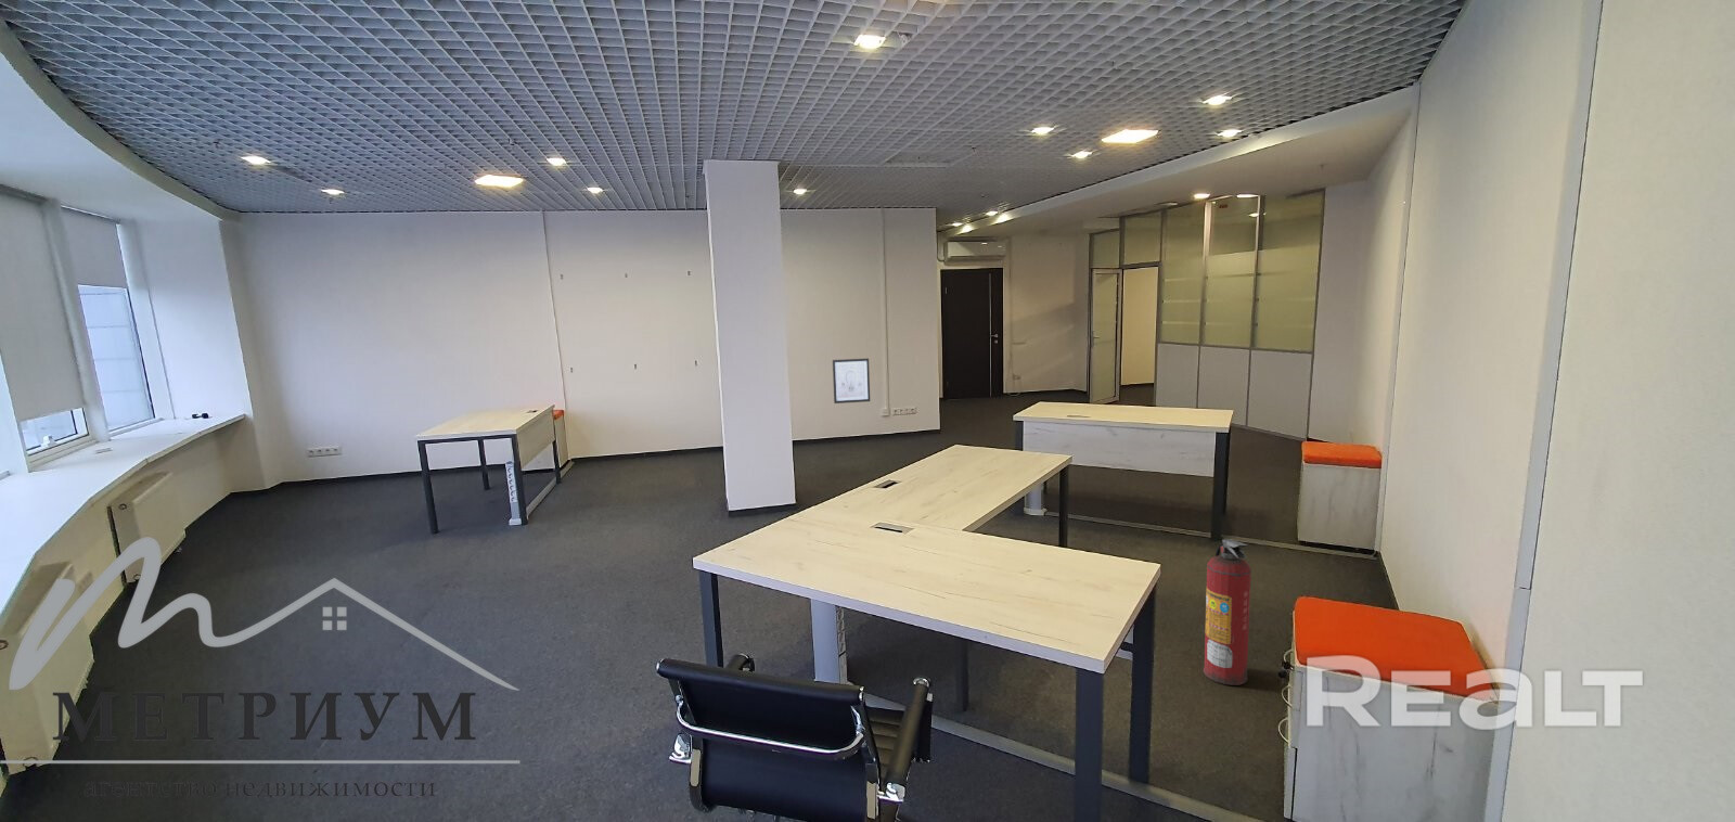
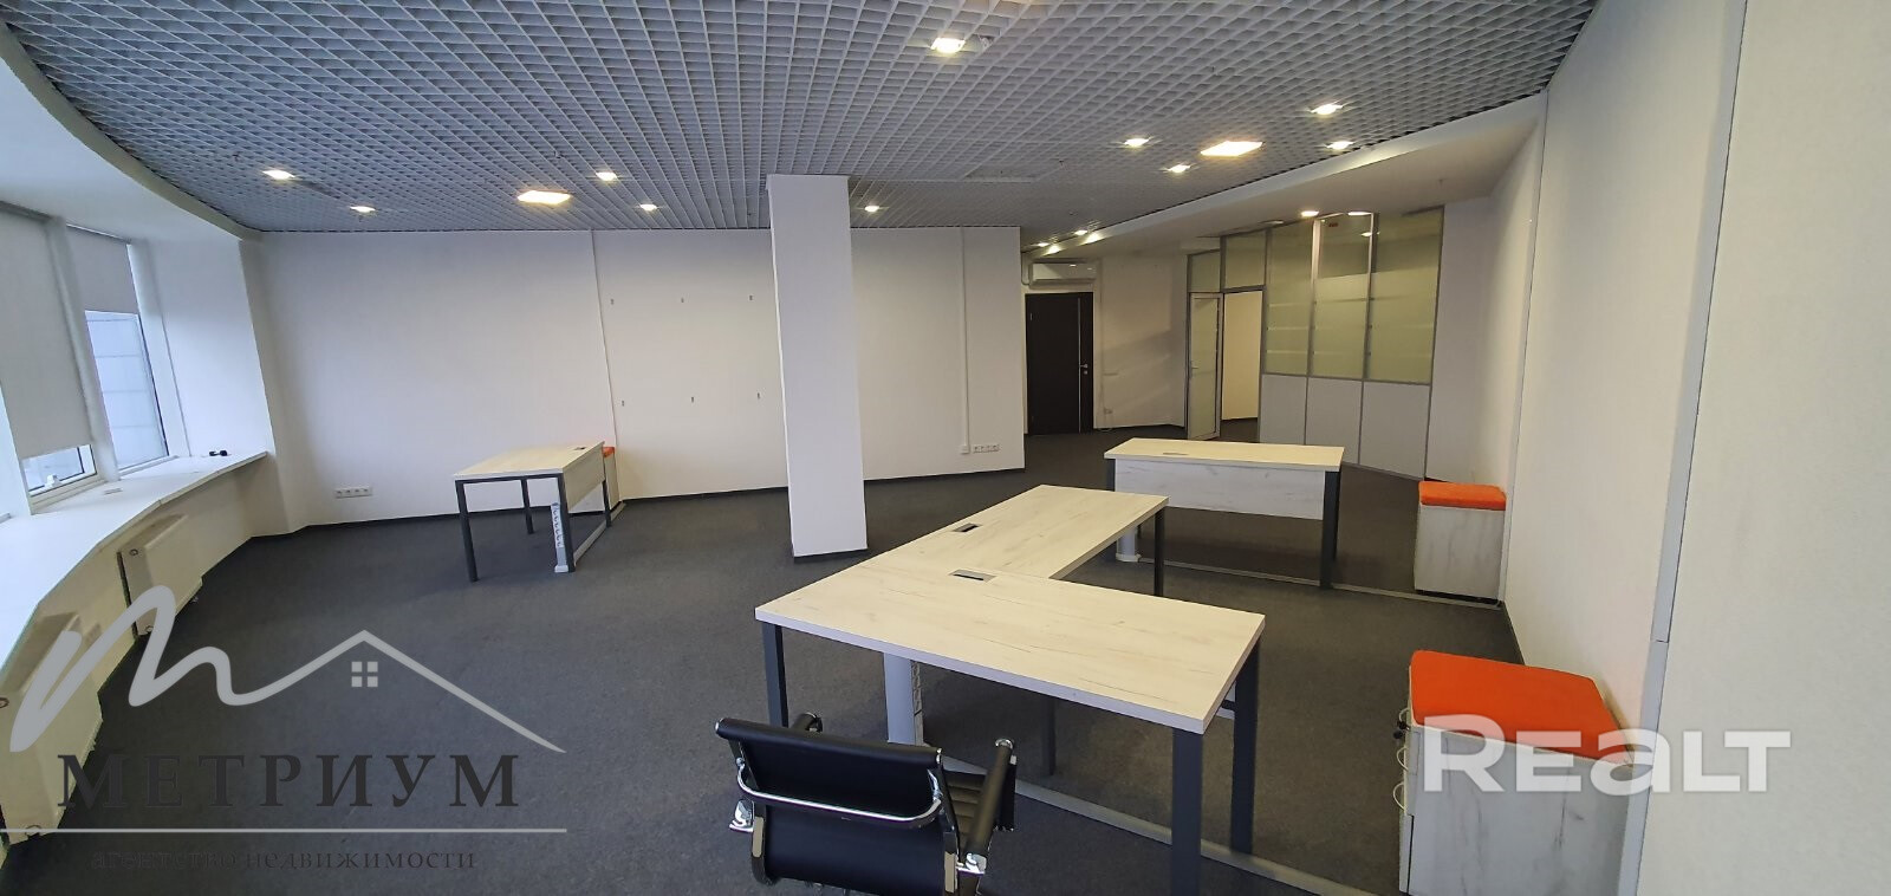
- wall art [832,357,871,405]
- fire extinguisher [1203,538,1253,686]
